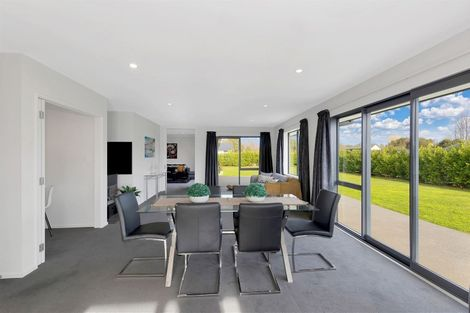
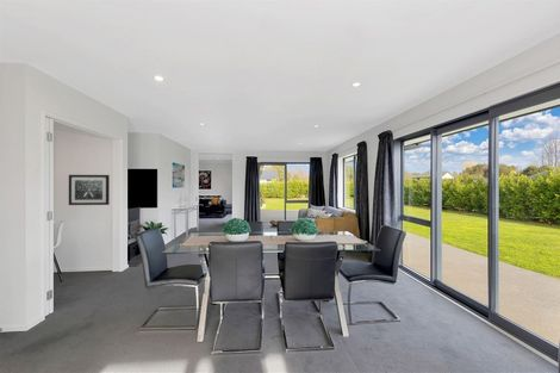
+ wall art [68,174,111,206]
